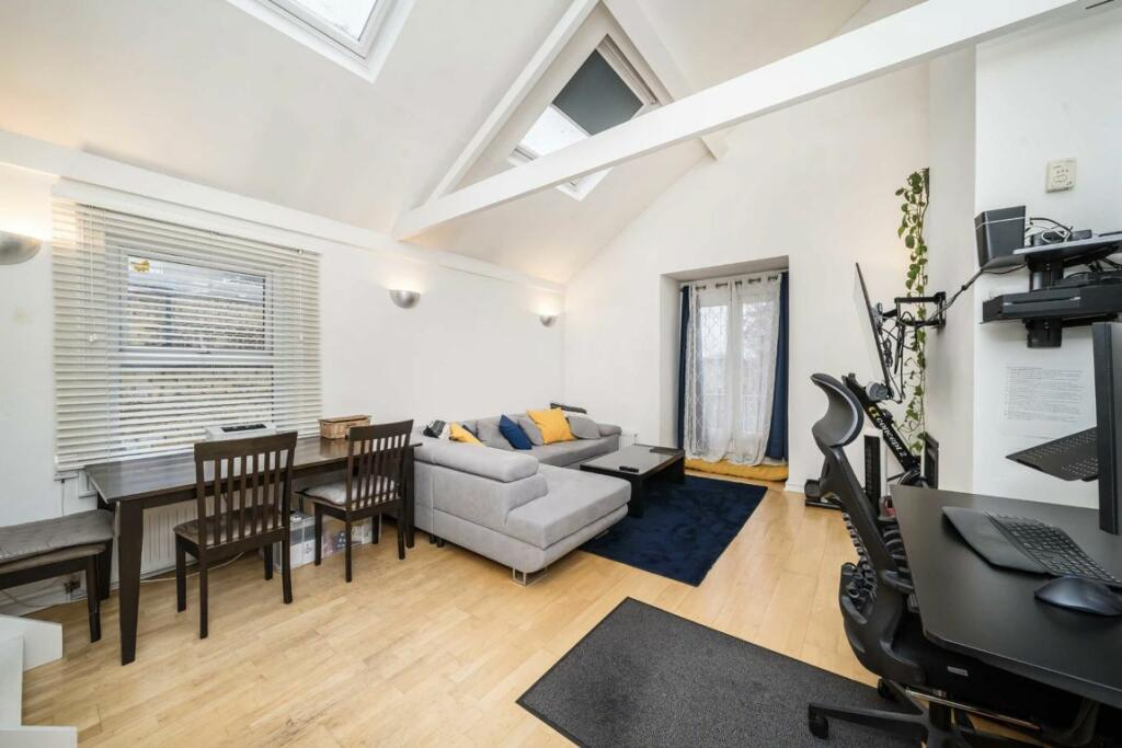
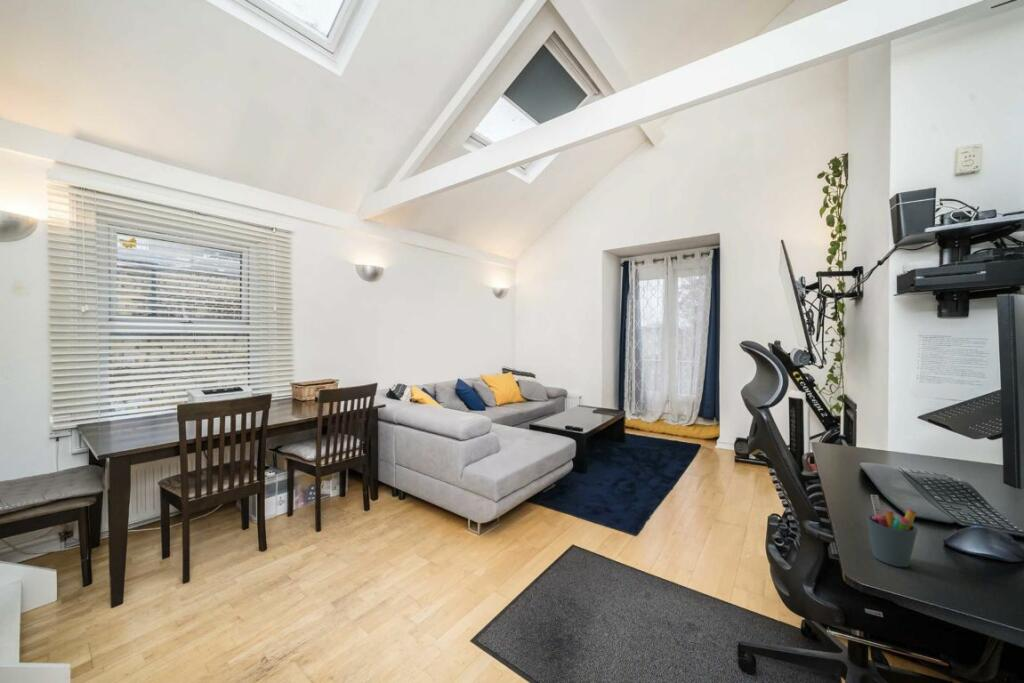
+ pen holder [865,494,919,568]
